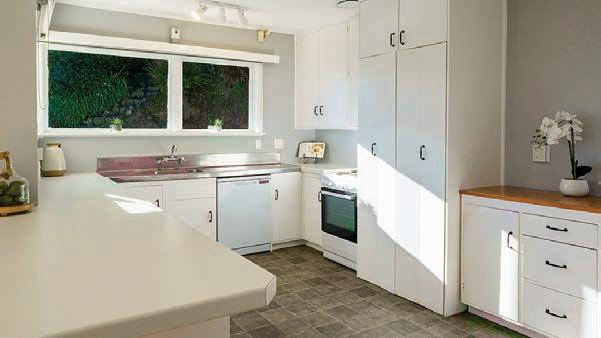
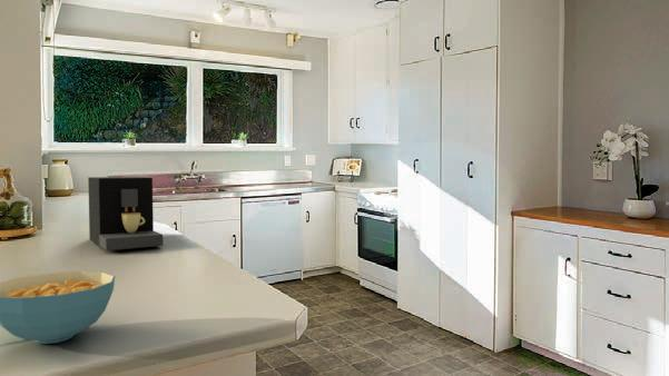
+ coffee maker [87,176,164,251]
+ cereal bowl [0,270,116,345]
